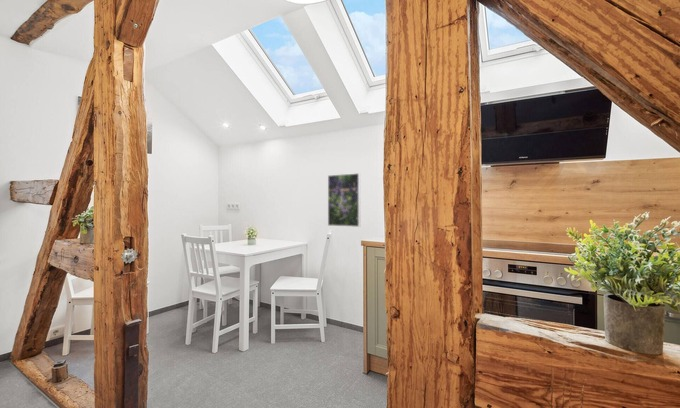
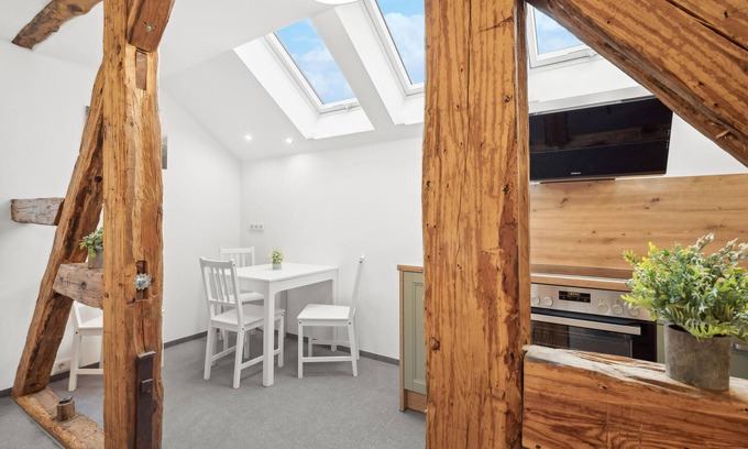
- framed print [327,172,361,228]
